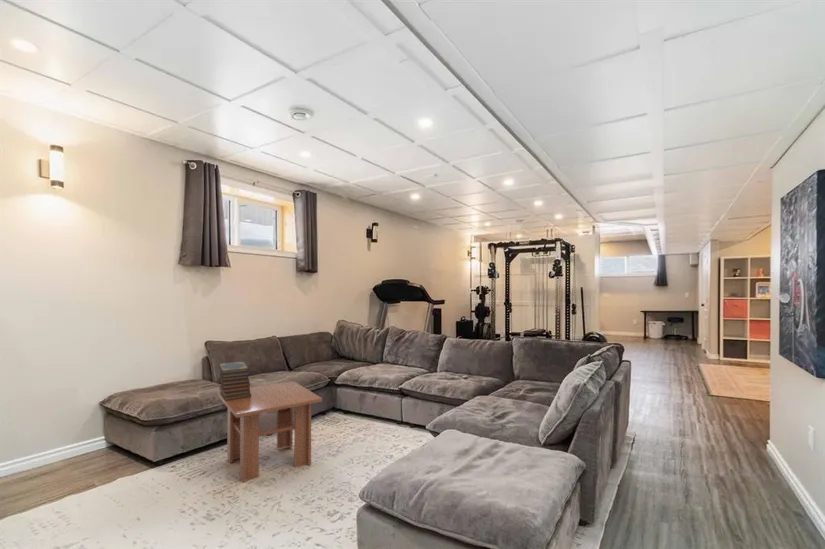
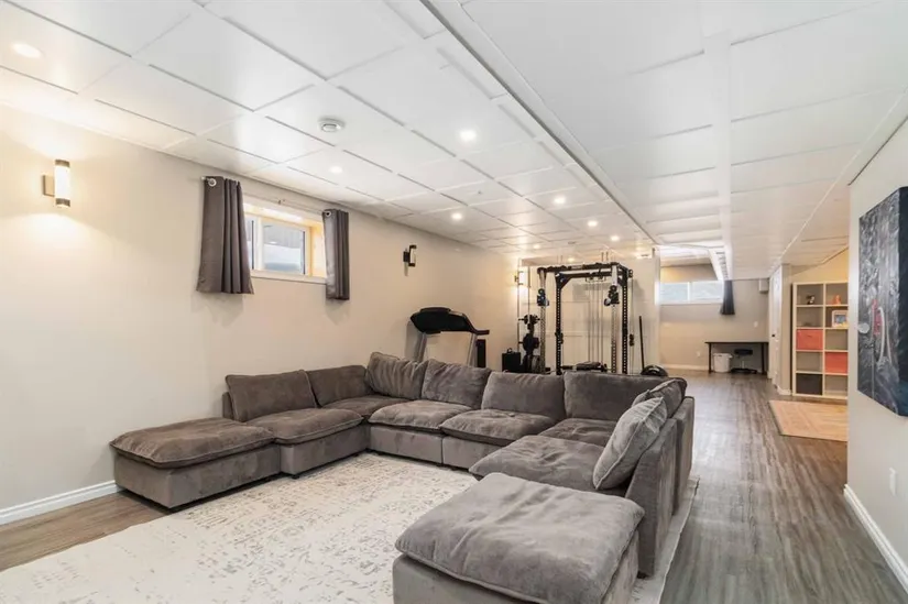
- coffee table [217,380,323,484]
- book stack [218,361,251,401]
